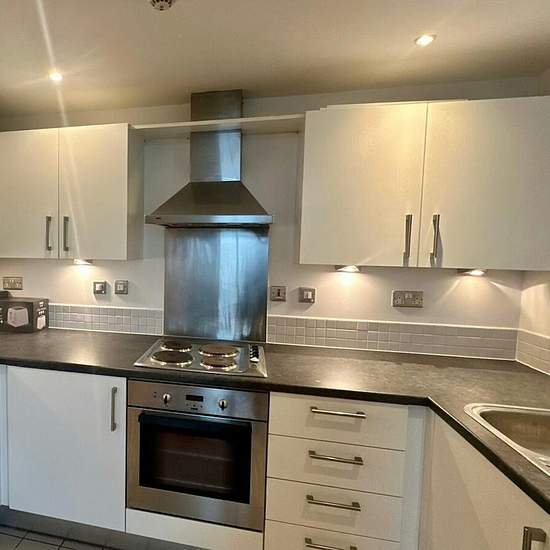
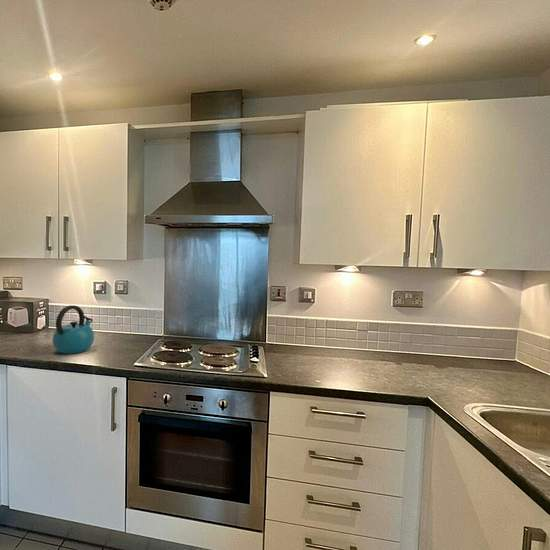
+ kettle [52,304,95,355]
